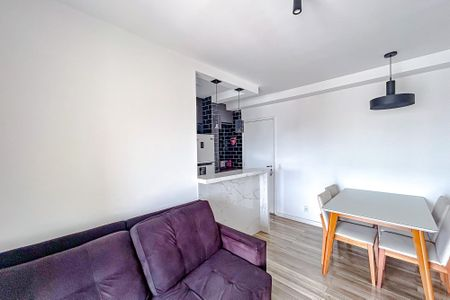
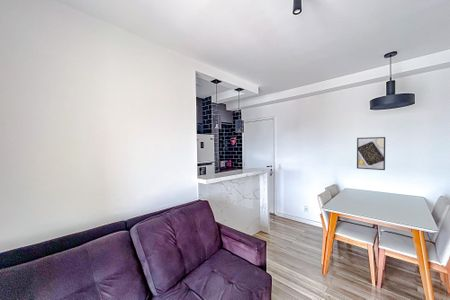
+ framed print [356,136,386,171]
